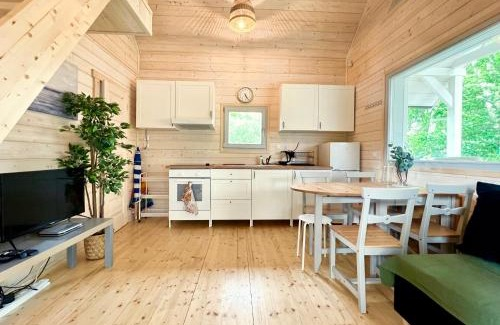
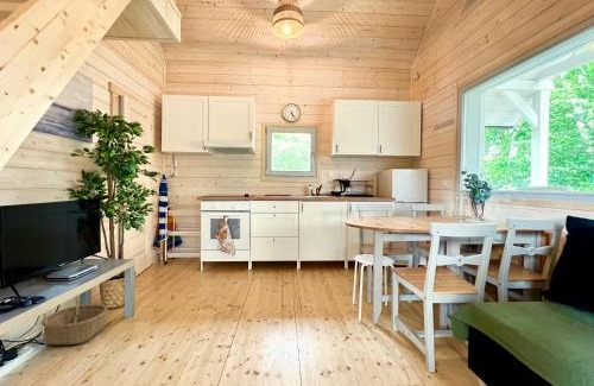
+ basket [40,280,109,346]
